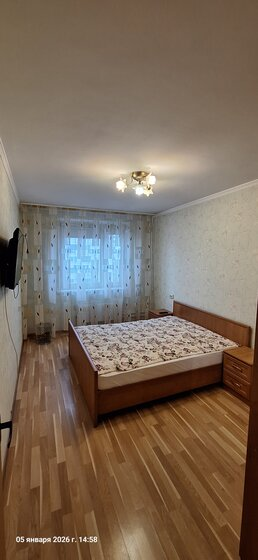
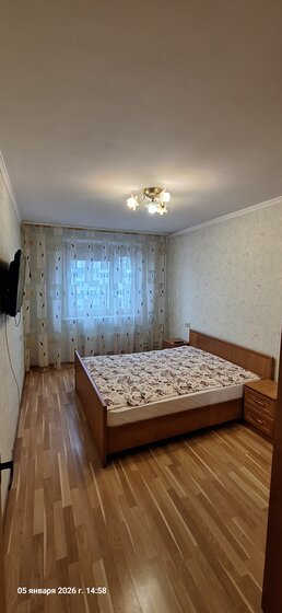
- waste bin [34,322,54,346]
